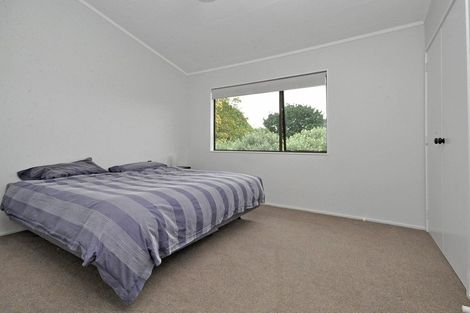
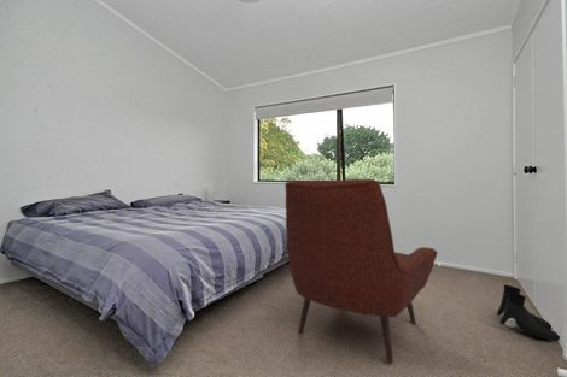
+ boots [496,284,561,342]
+ chair [284,178,438,364]
